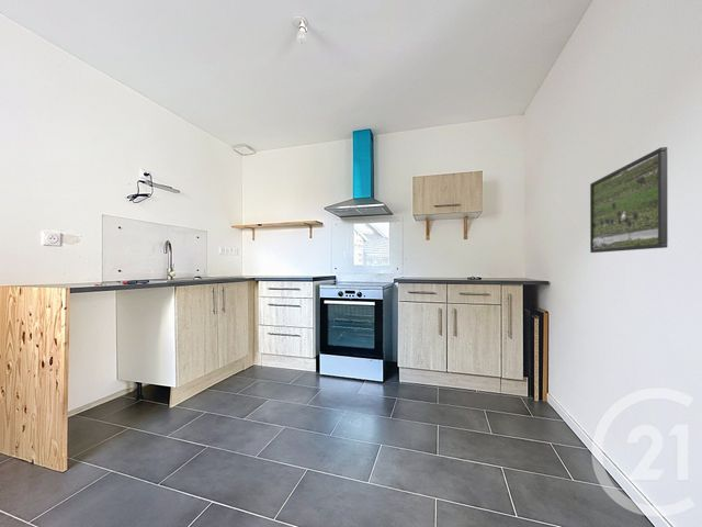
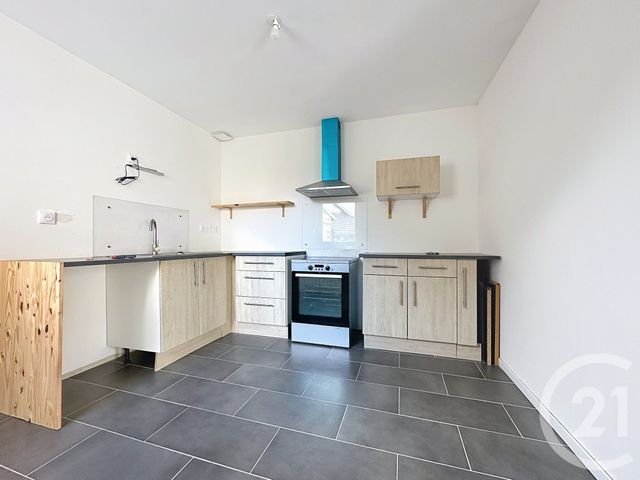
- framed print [589,146,669,254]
